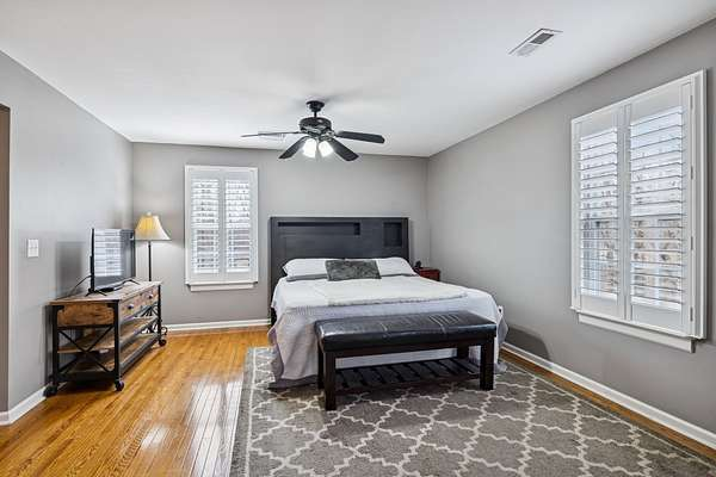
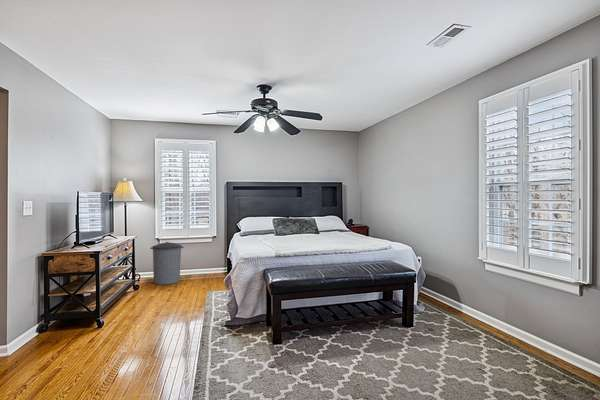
+ trash can [149,241,184,285]
